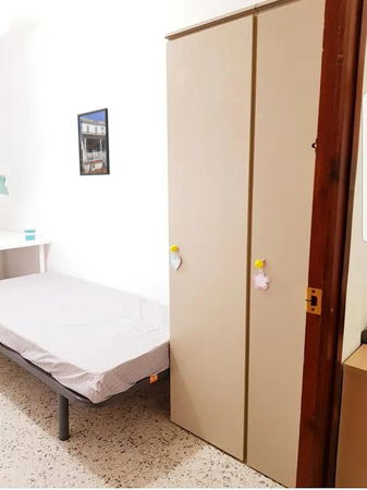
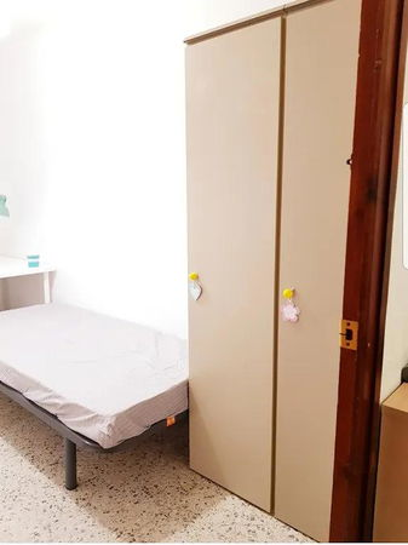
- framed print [76,107,111,176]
